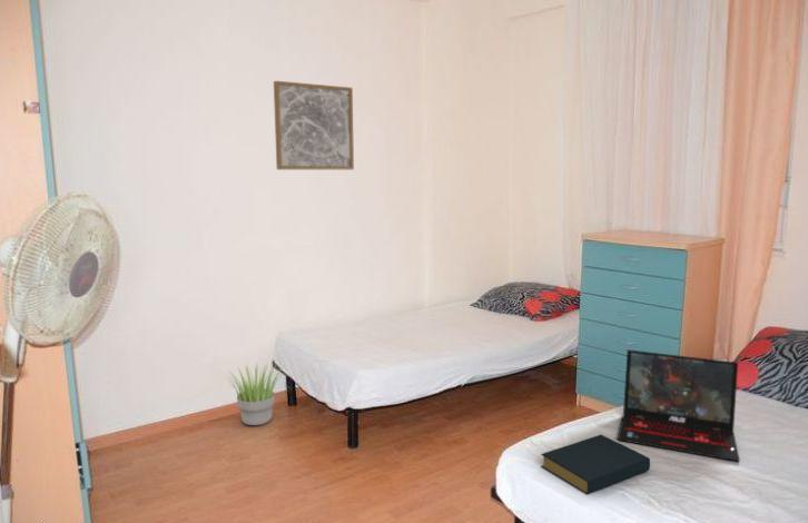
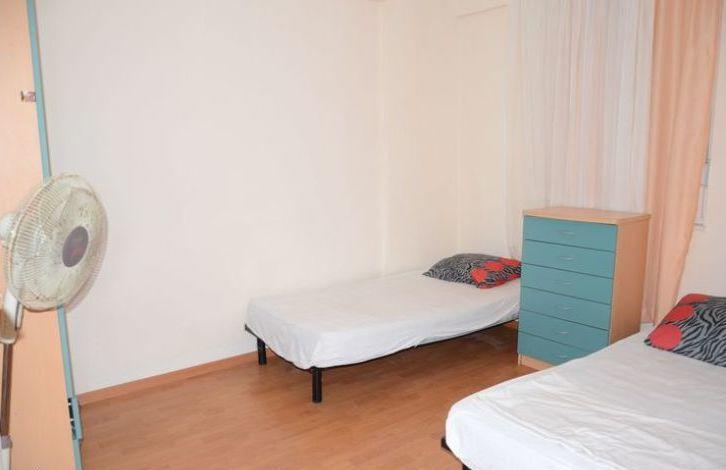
- wall art [273,80,355,170]
- potted plant [223,362,284,426]
- hardback book [540,434,651,495]
- laptop [617,348,740,463]
